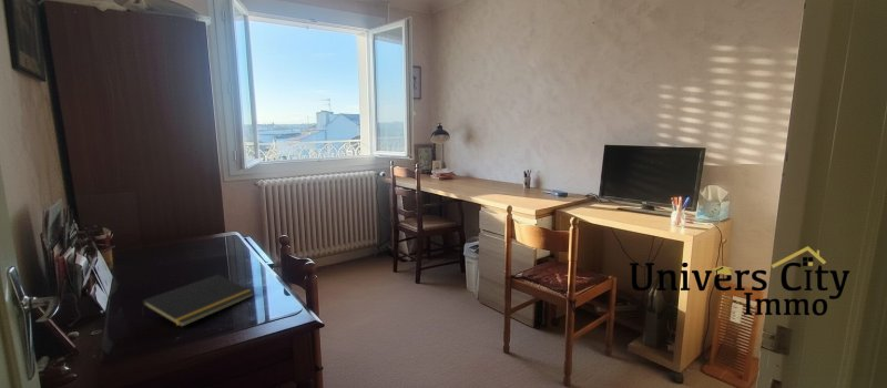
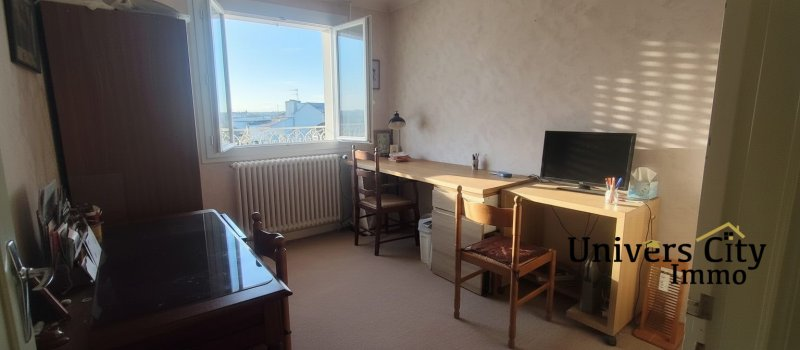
- notepad [141,274,255,328]
